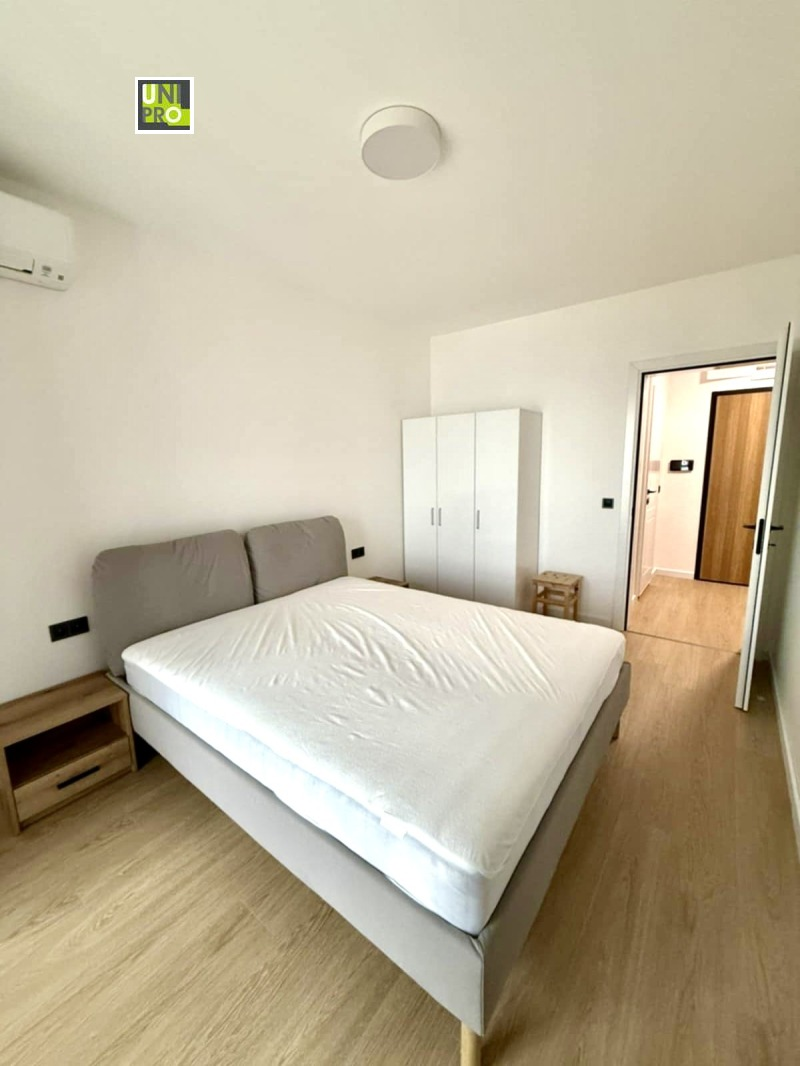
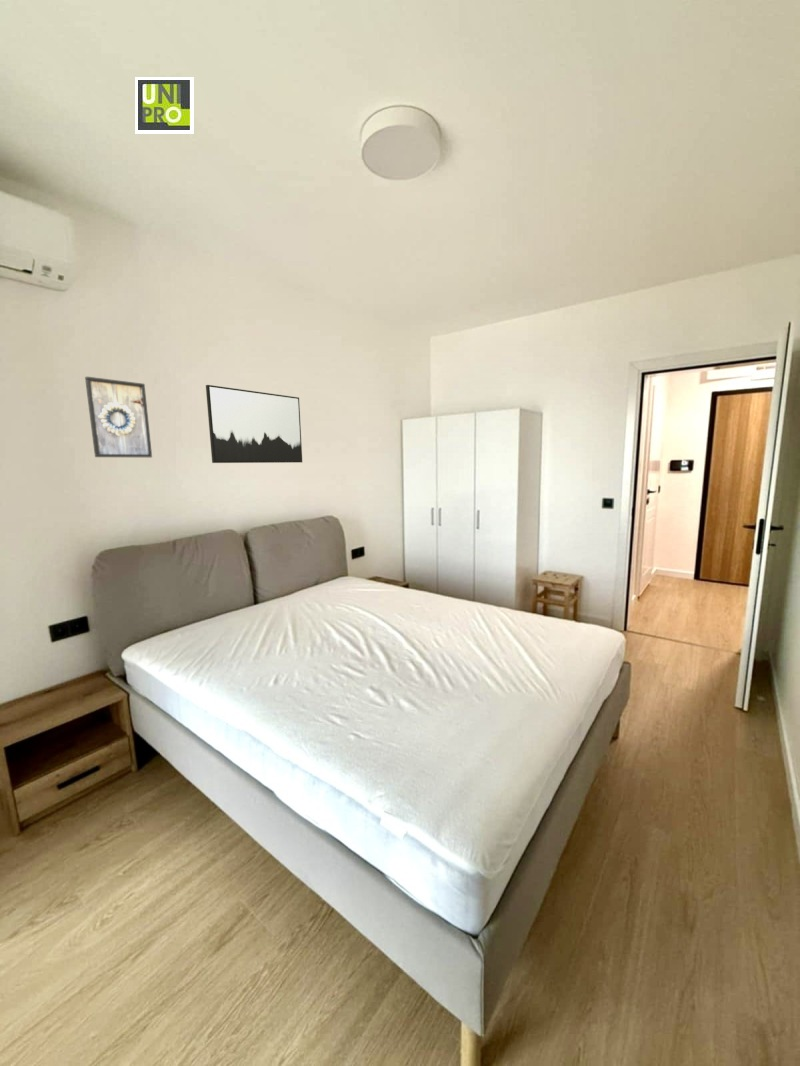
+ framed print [84,376,153,458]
+ wall art [205,384,303,464]
